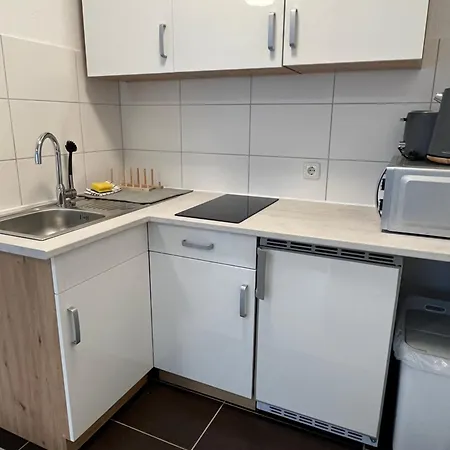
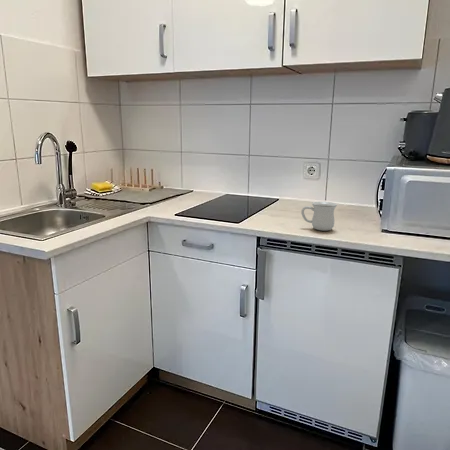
+ mug [300,201,338,232]
